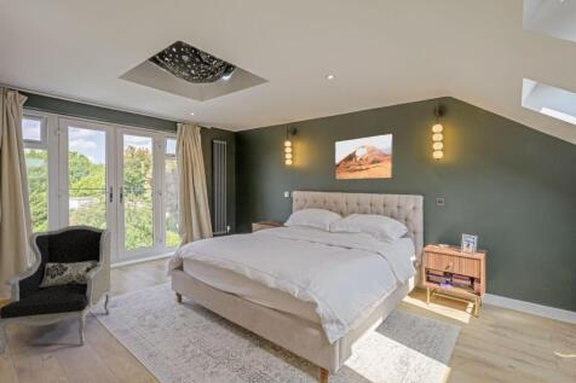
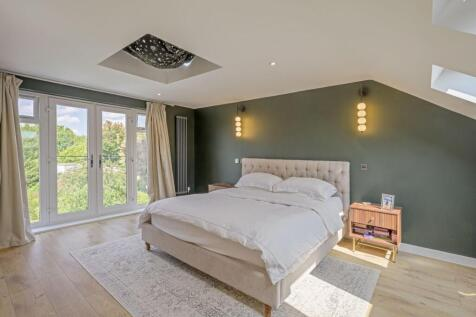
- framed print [334,133,394,181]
- armchair [0,224,113,355]
